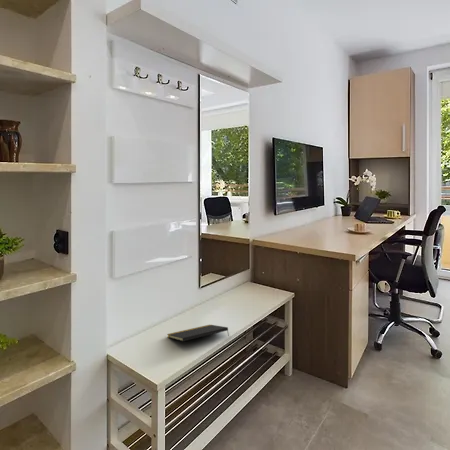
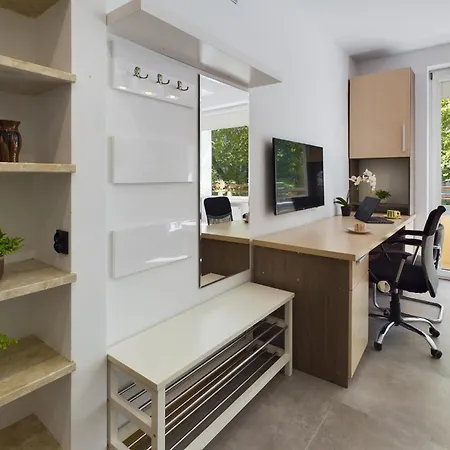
- notepad [166,324,230,342]
